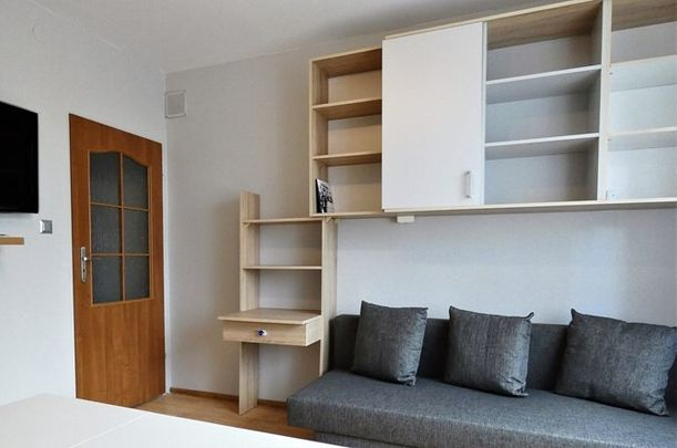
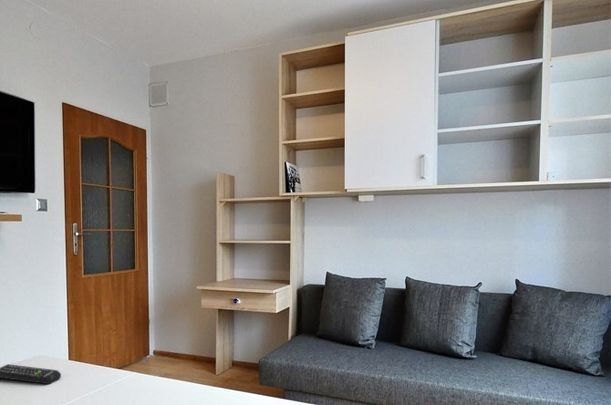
+ remote control [0,363,62,385]
